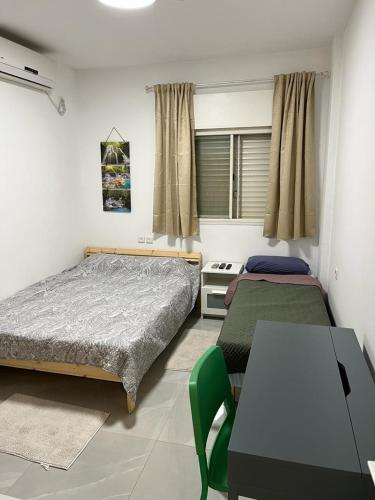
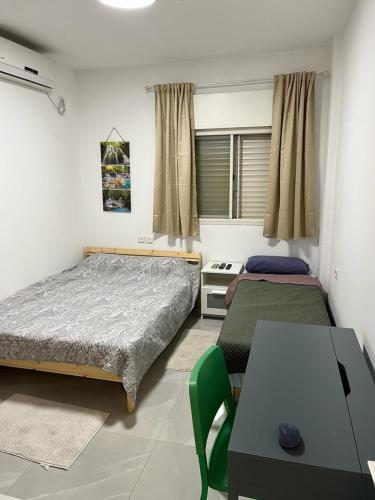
+ computer mouse [277,422,301,449]
